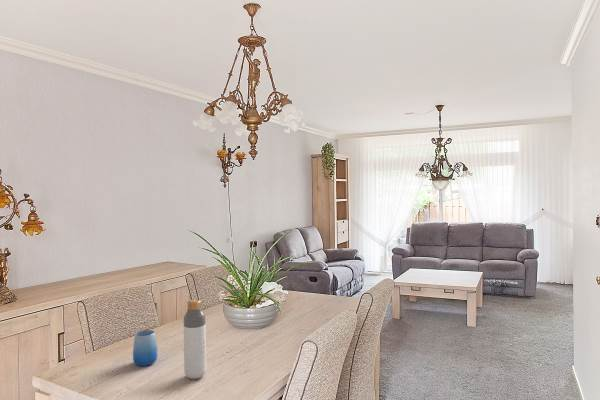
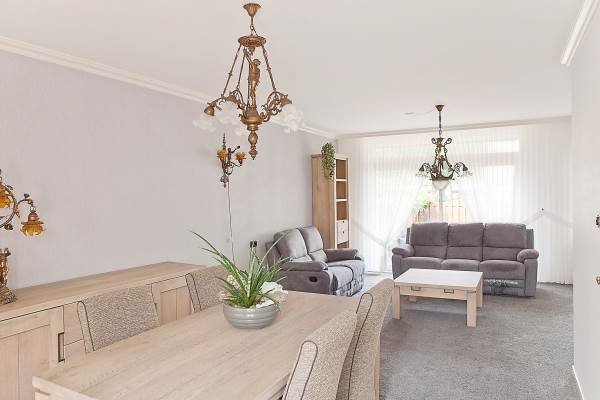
- cup [132,329,158,367]
- bottle [183,299,207,380]
